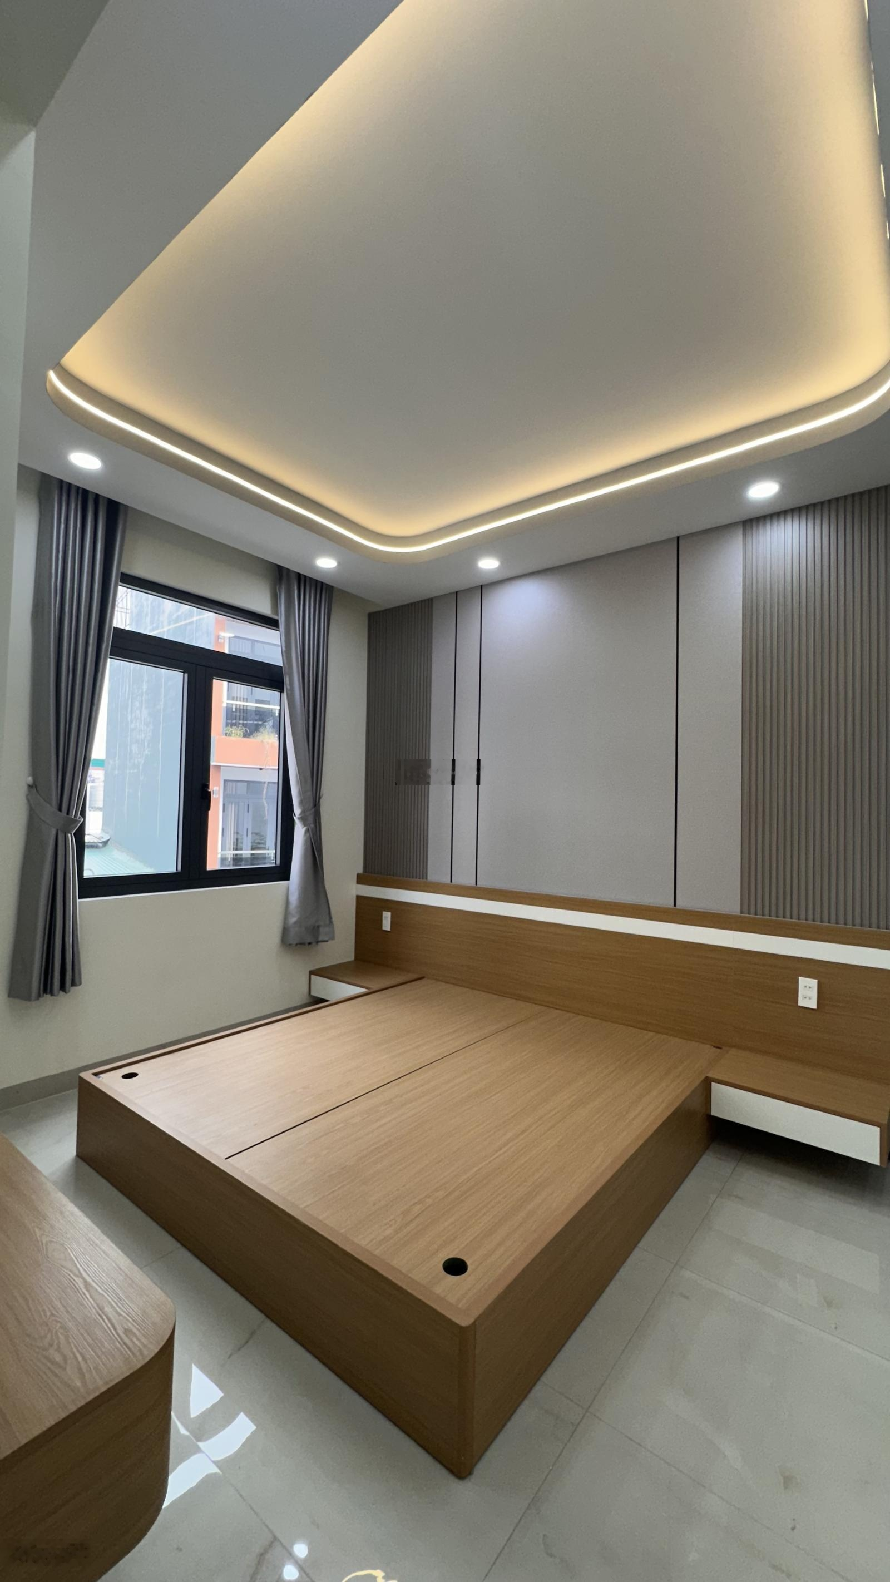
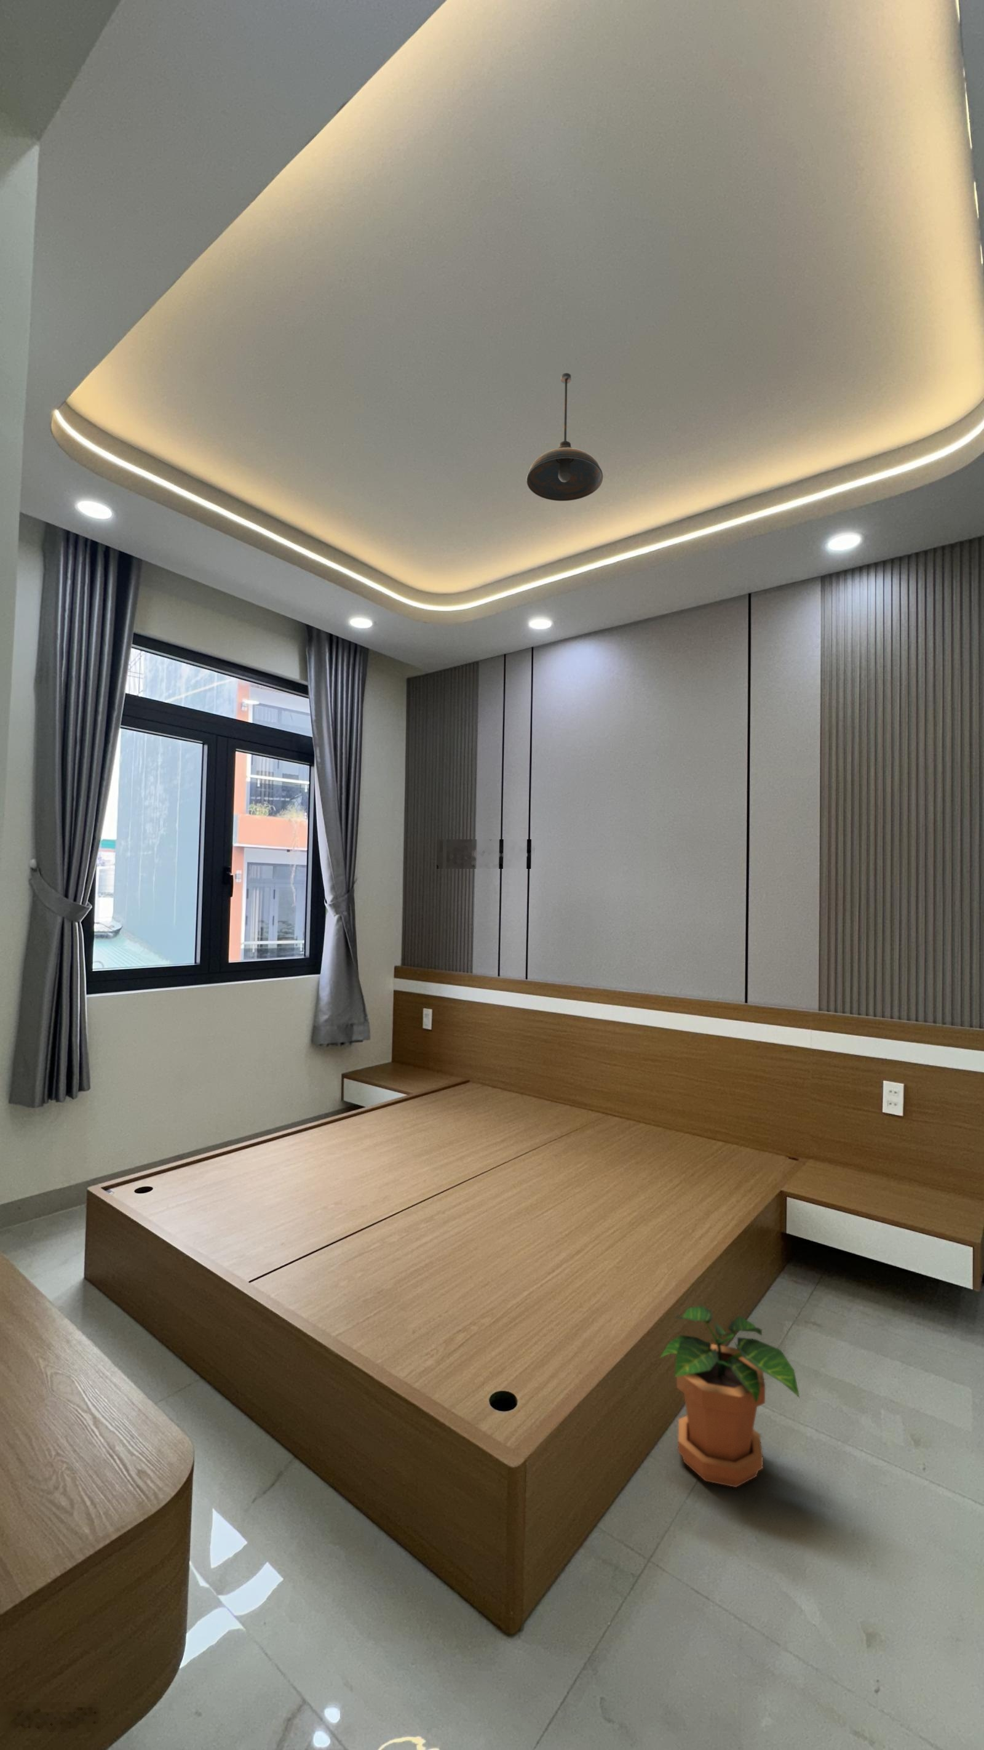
+ pendant light [526,373,604,501]
+ potted plant [660,1305,800,1488]
